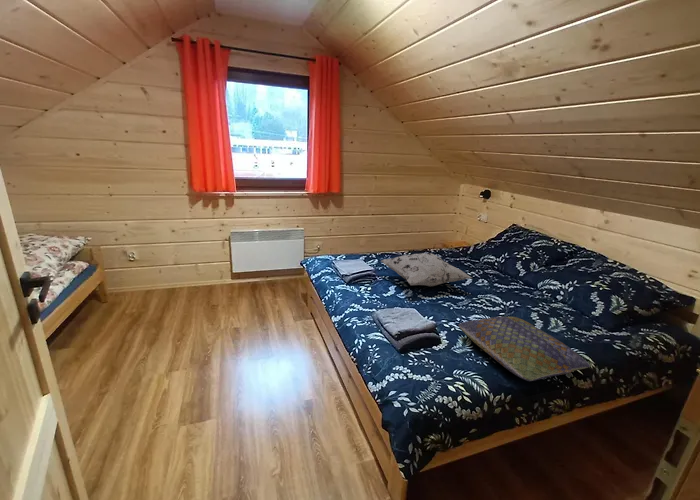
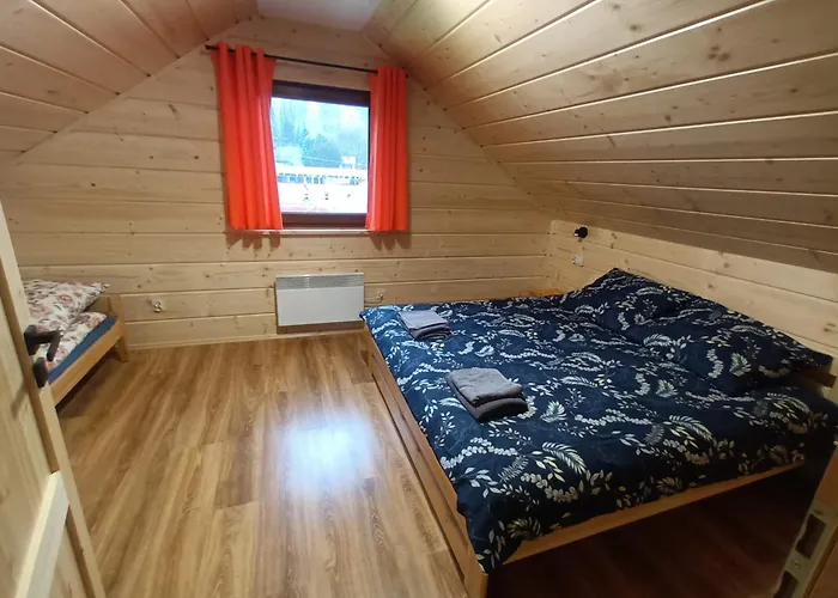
- cushion [457,315,591,382]
- decorative pillow [380,252,472,287]
